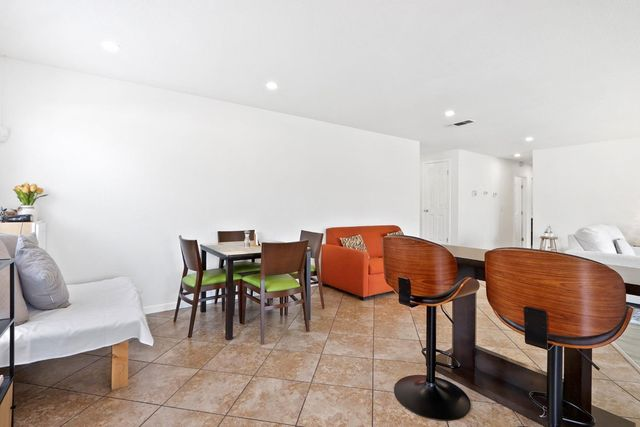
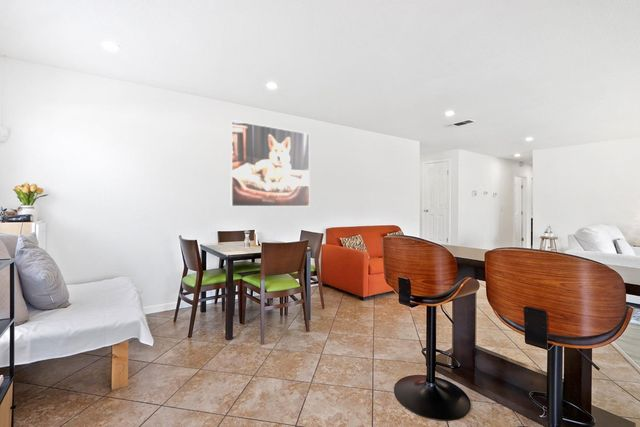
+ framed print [229,119,311,208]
